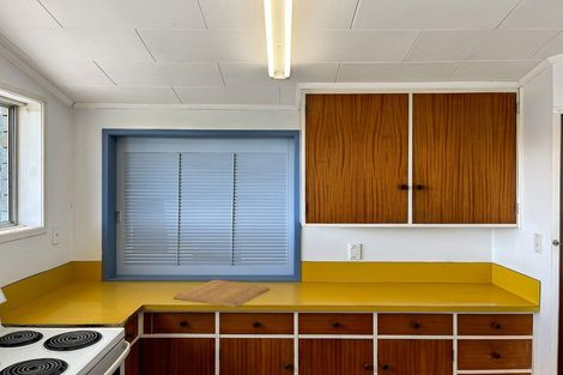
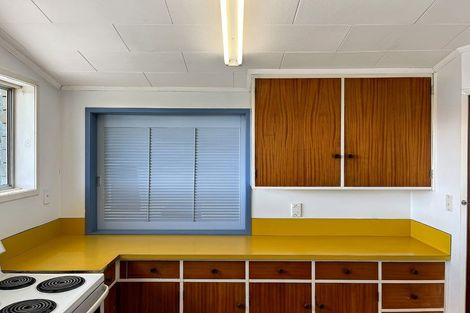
- chopping board [172,279,271,308]
